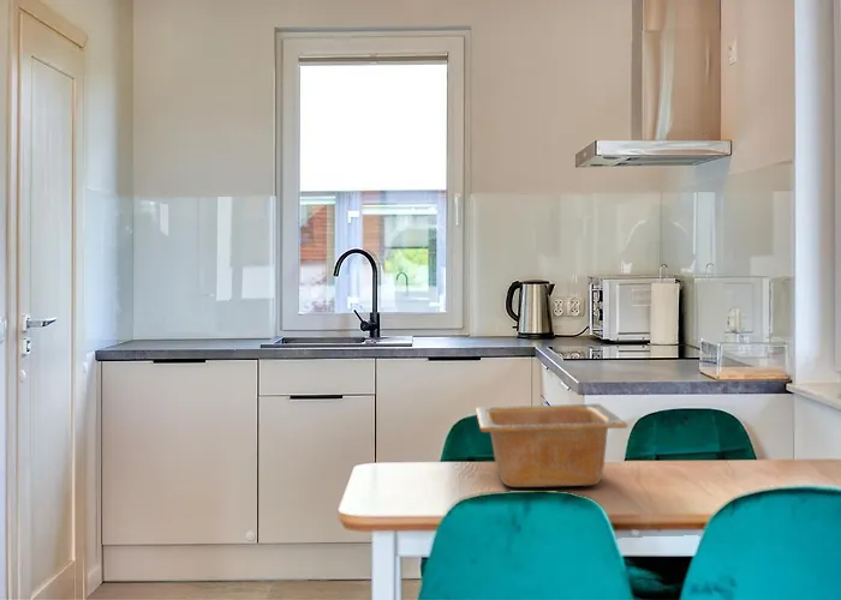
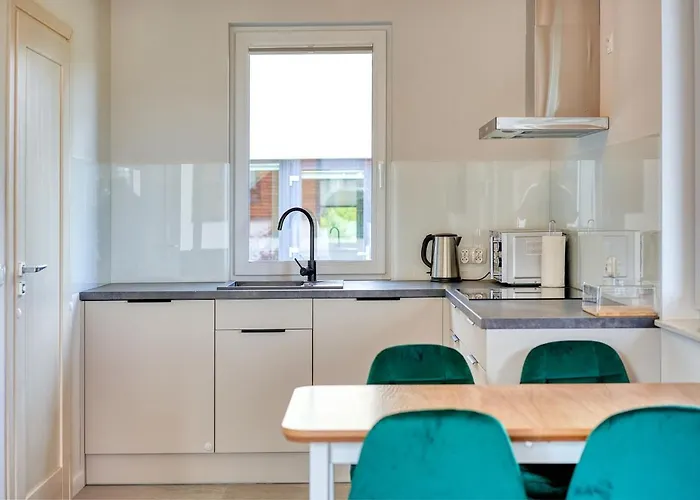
- serving bowl [475,403,628,488]
